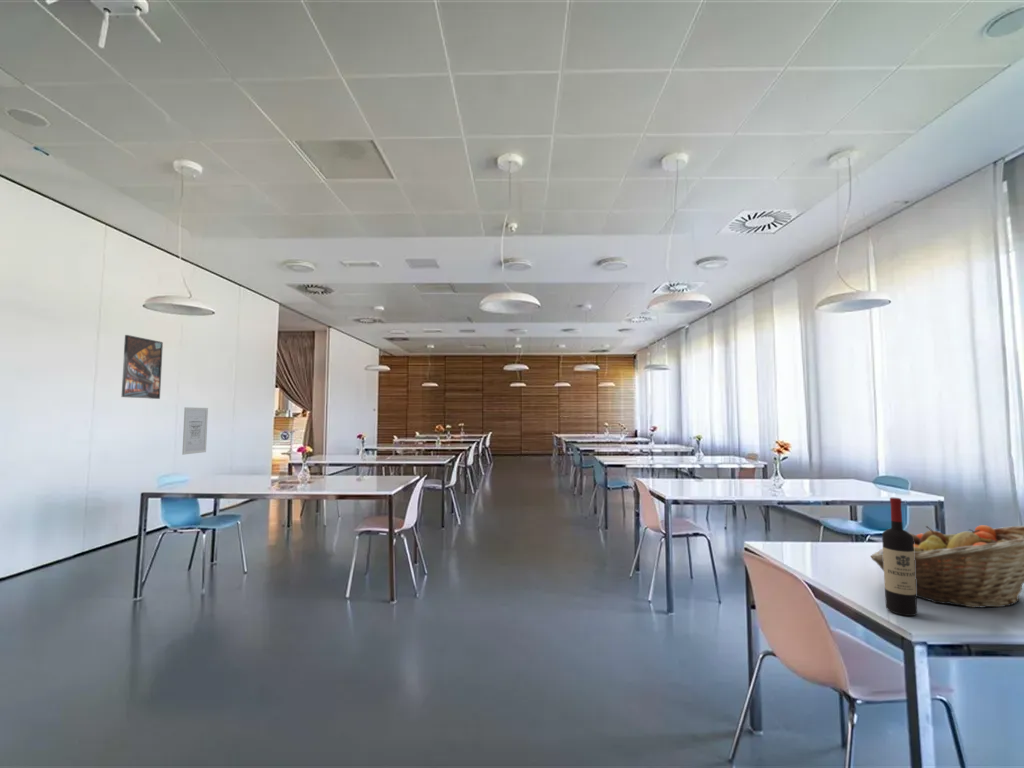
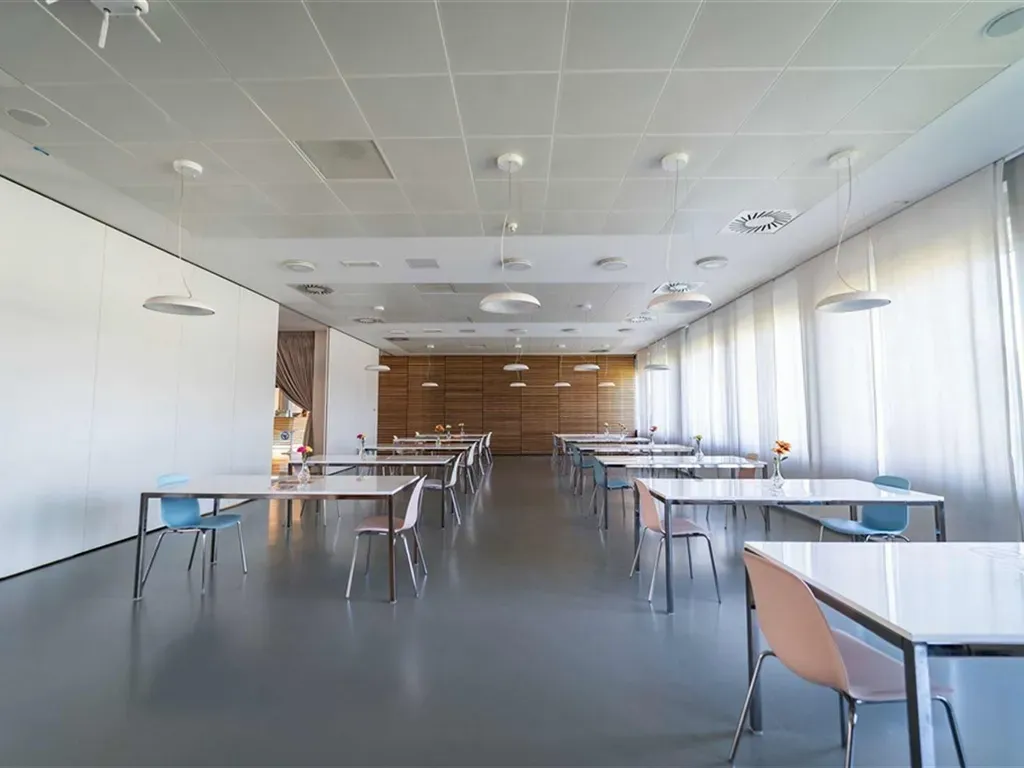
- fruit basket [869,524,1024,609]
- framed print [121,334,164,400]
- wall art [181,406,209,456]
- wine bottle [881,497,918,617]
